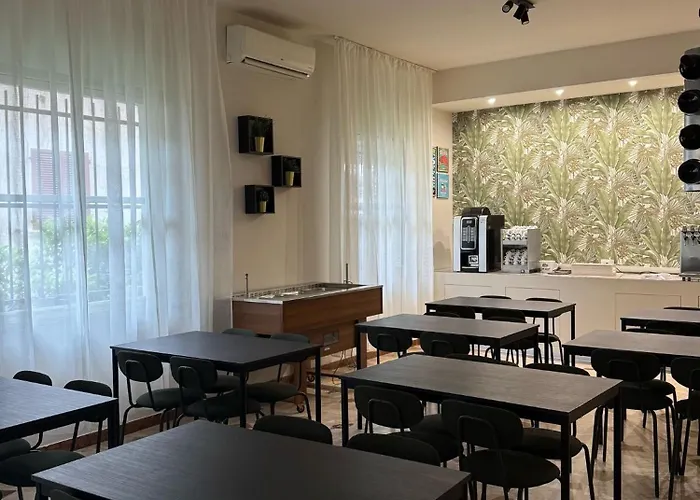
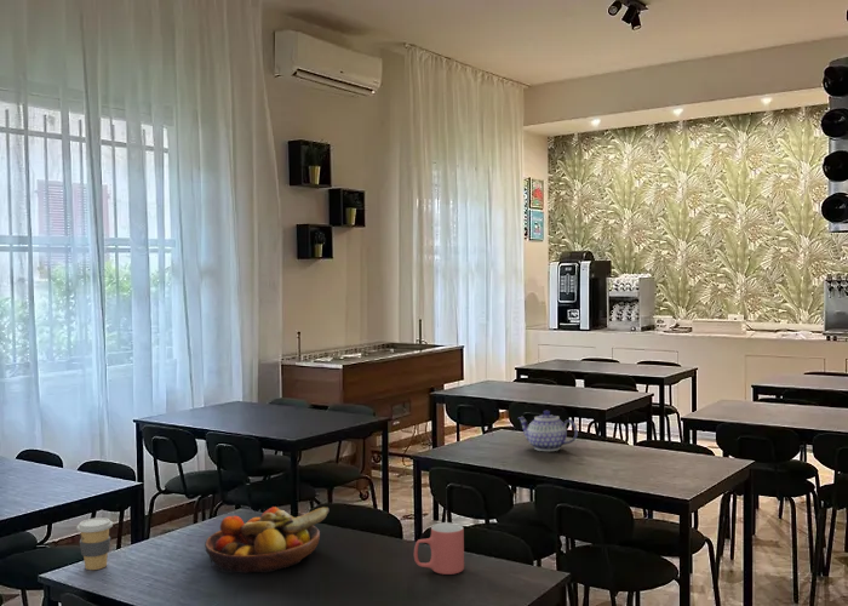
+ mug [413,521,465,576]
+ teapot [517,410,579,452]
+ coffee cup [75,516,114,571]
+ fruit bowl [204,505,331,574]
